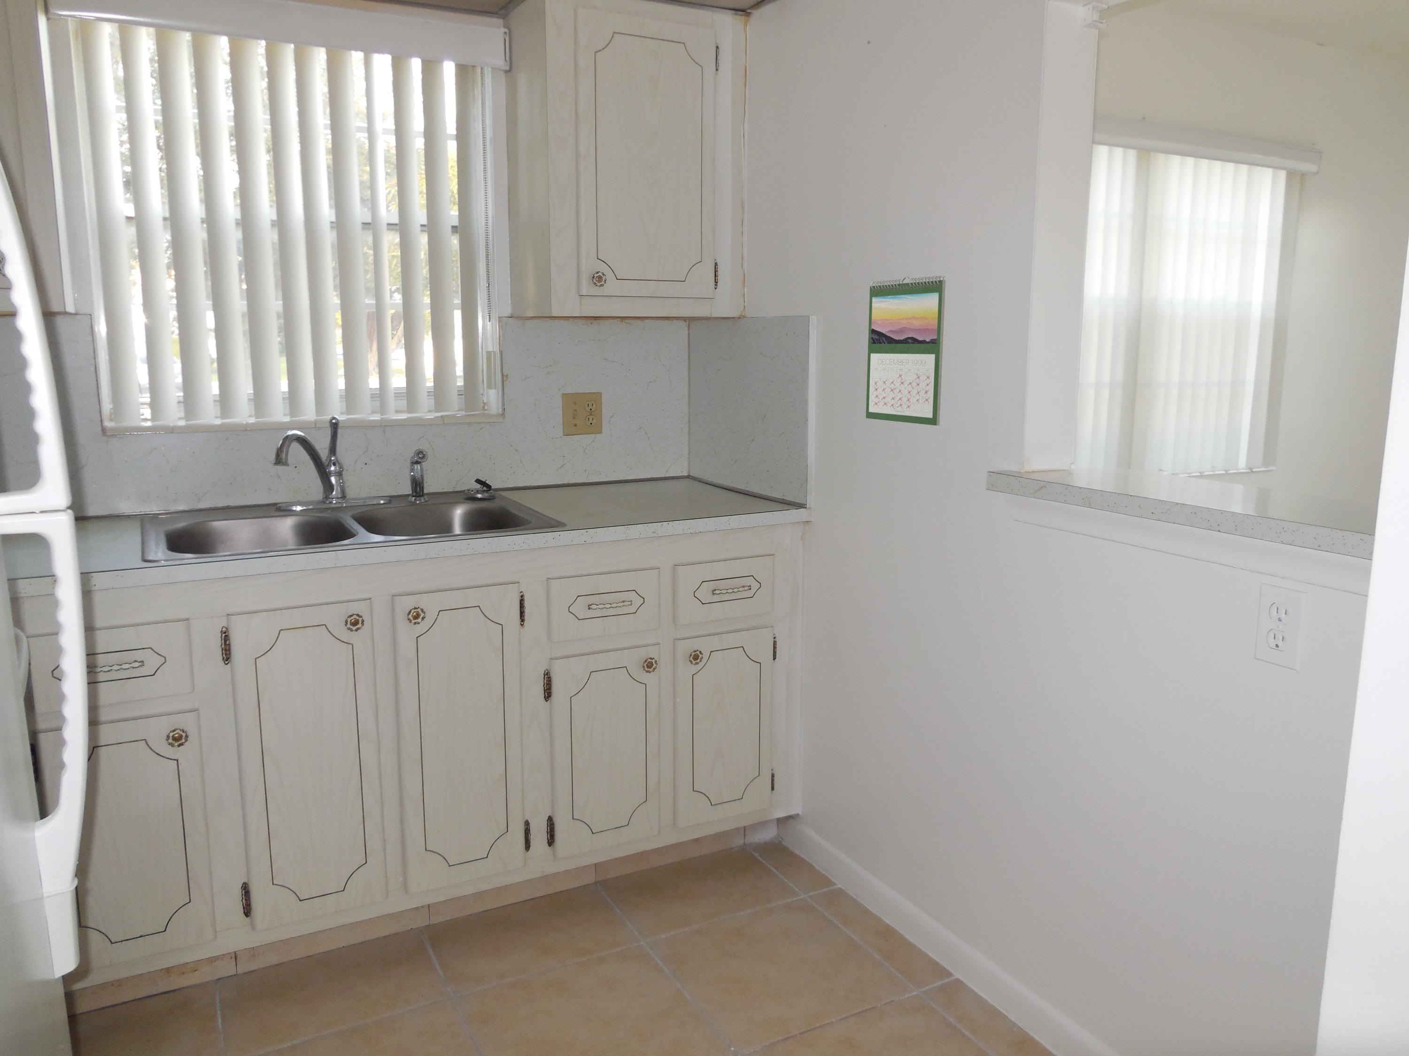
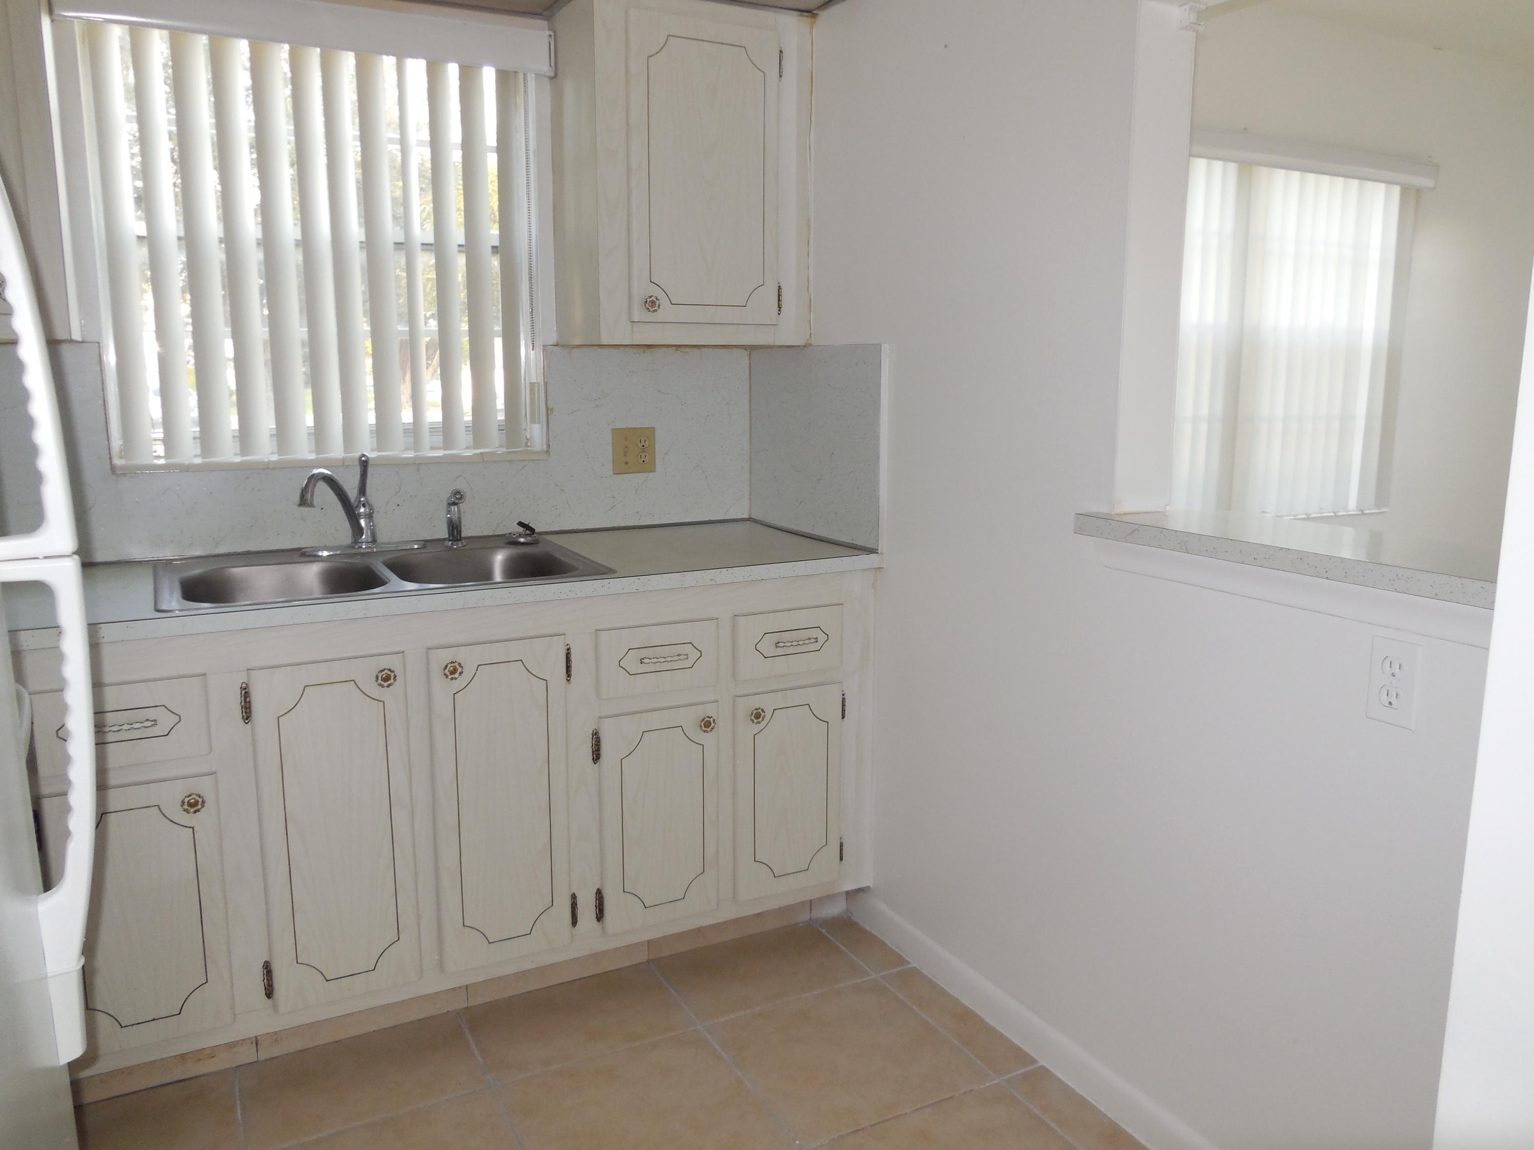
- calendar [865,275,946,426]
